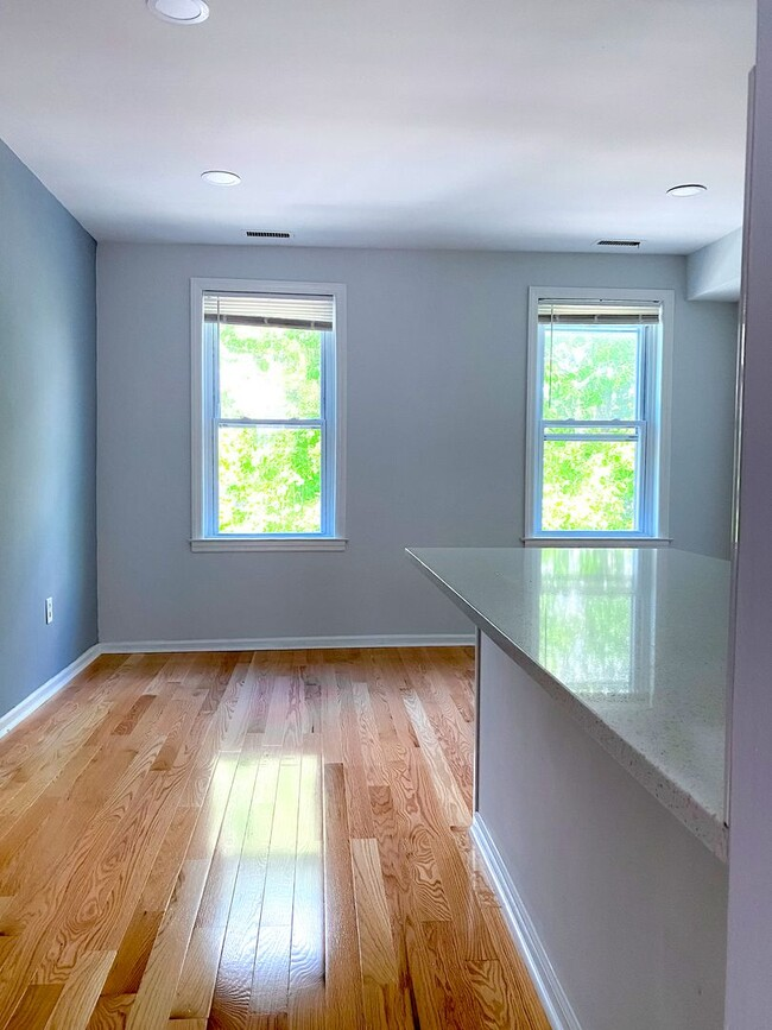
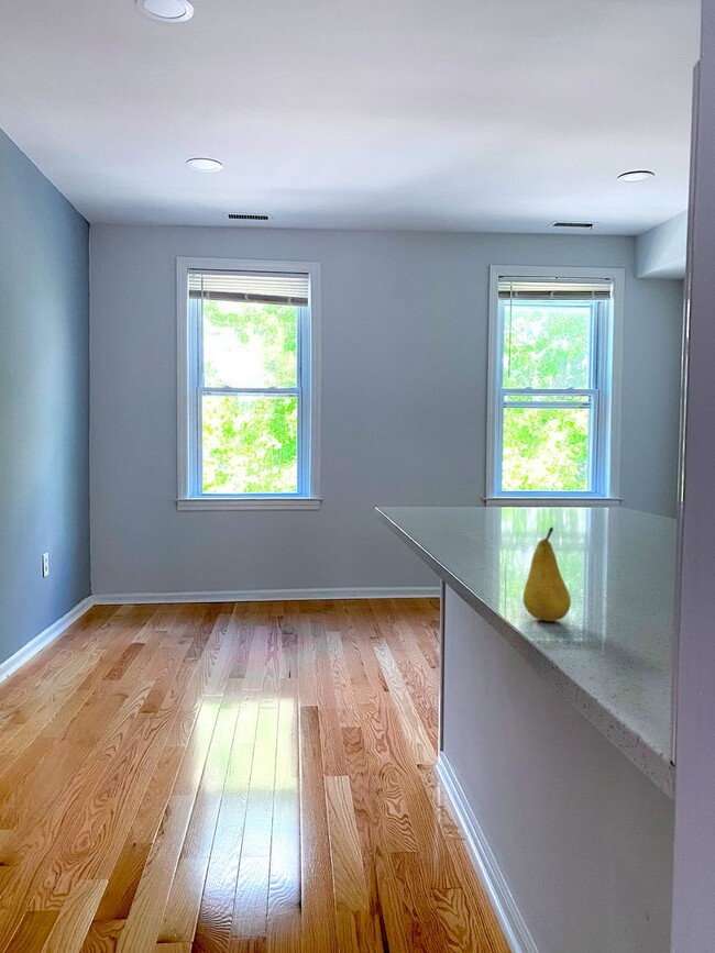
+ fruit [522,527,572,622]
